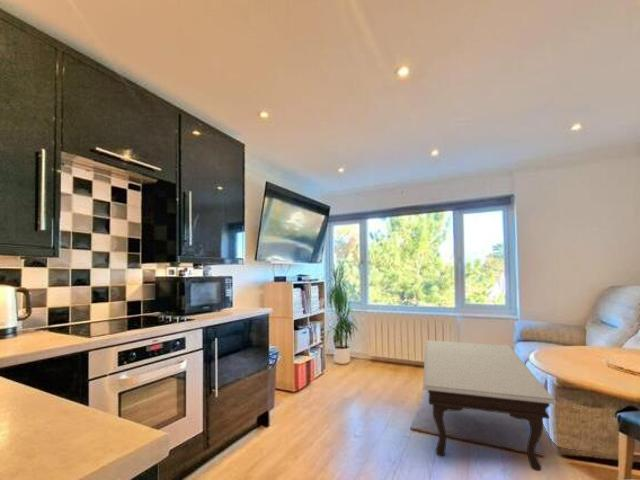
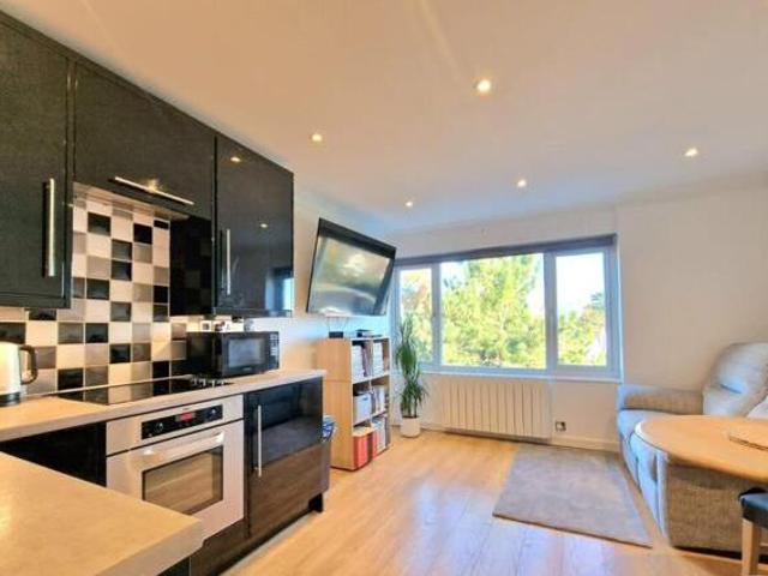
- coffee table [422,339,559,472]
